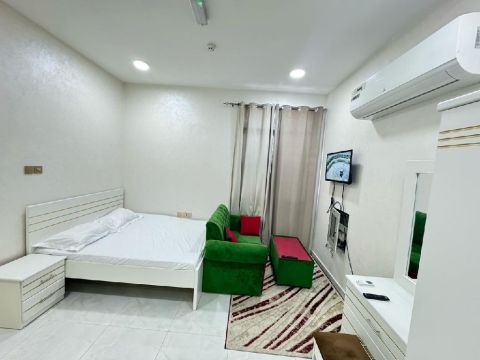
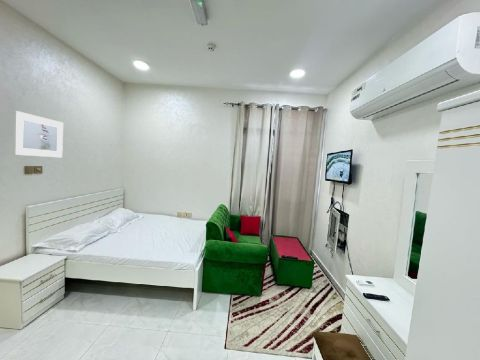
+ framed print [12,110,64,159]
